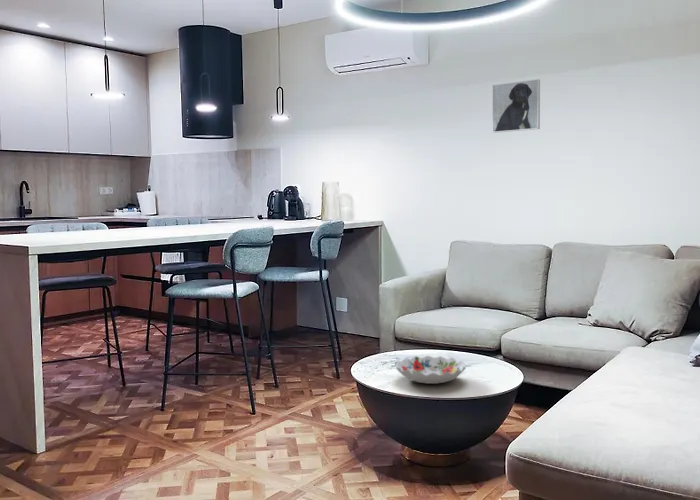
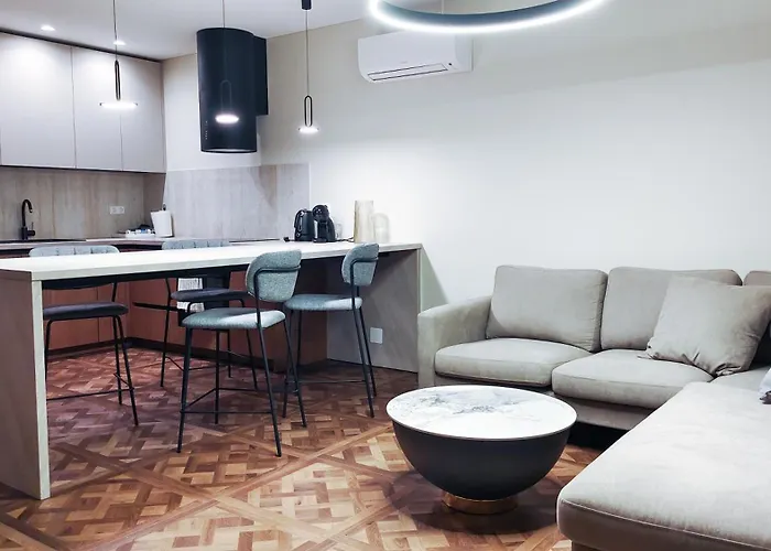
- decorative bowl [395,354,467,385]
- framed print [491,78,541,134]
